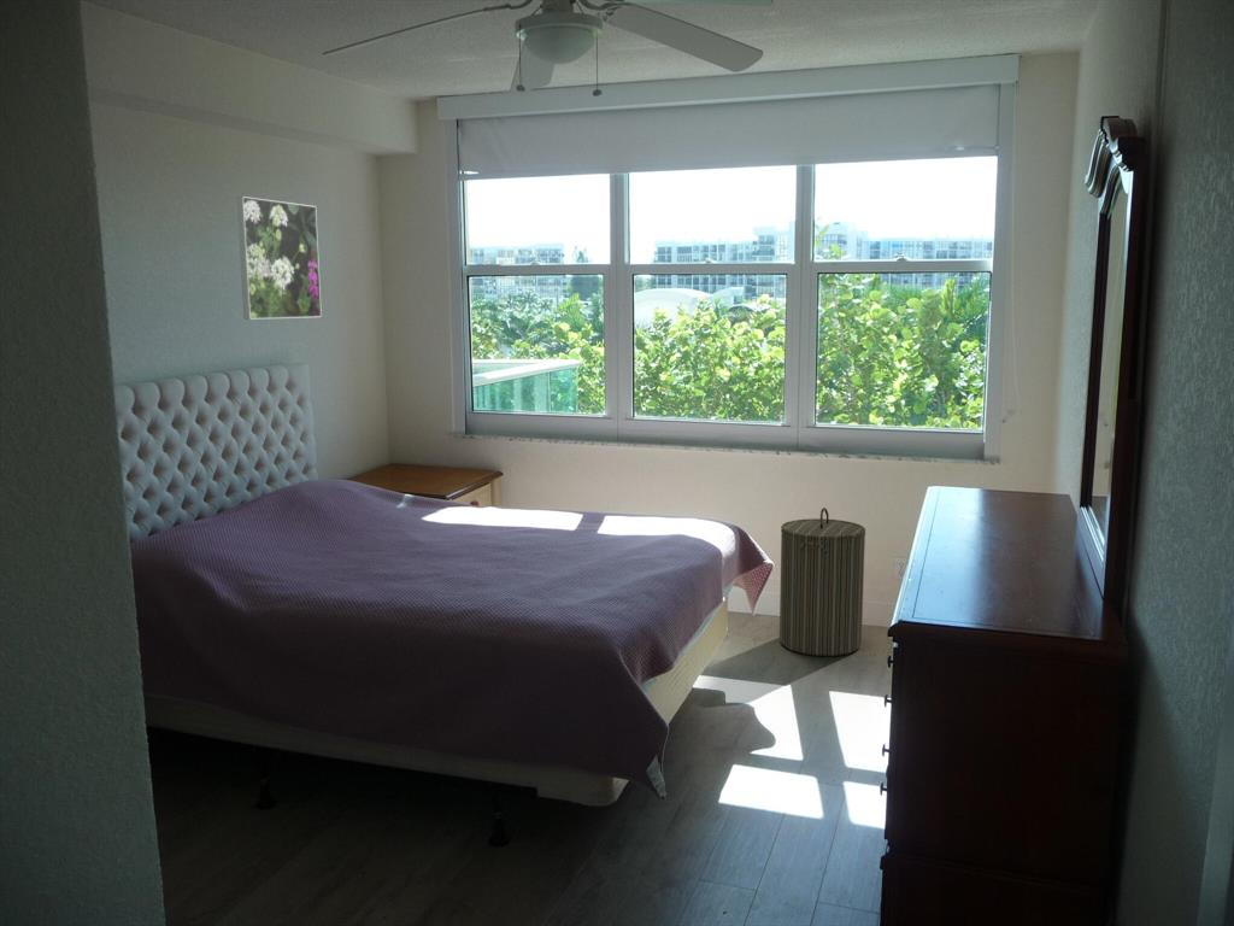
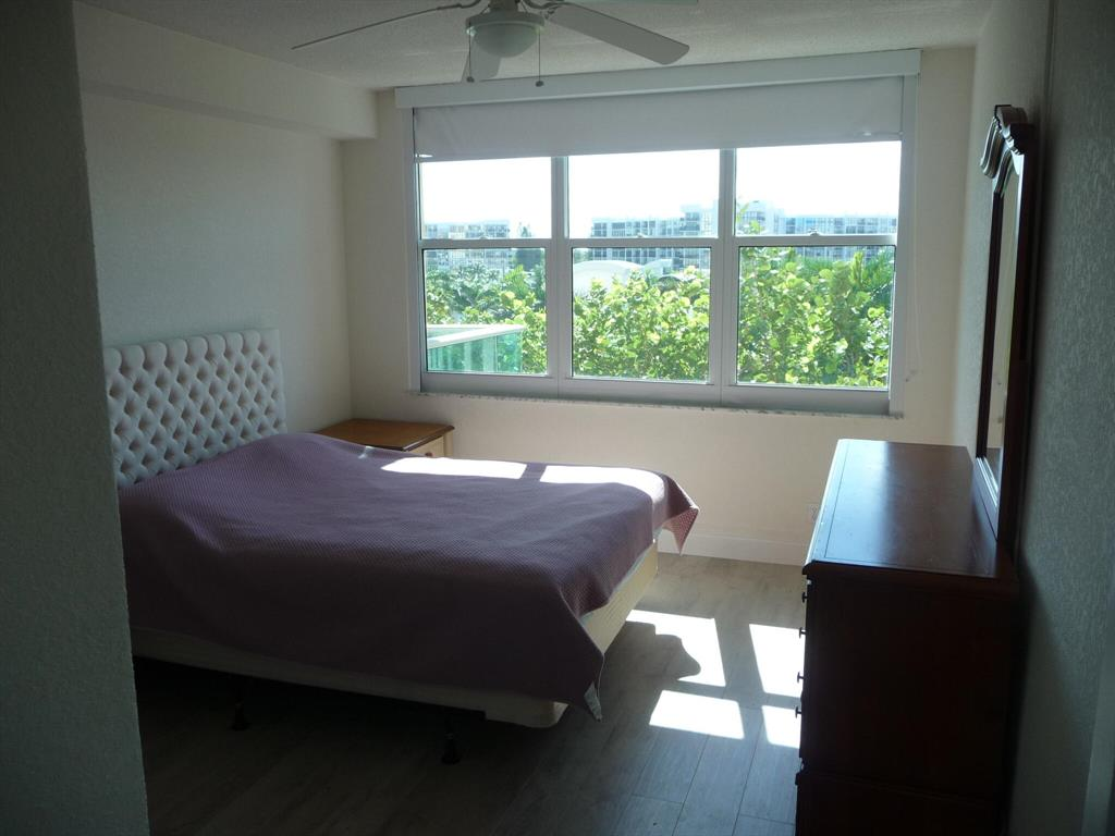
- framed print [236,195,323,321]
- laundry hamper [778,506,866,657]
